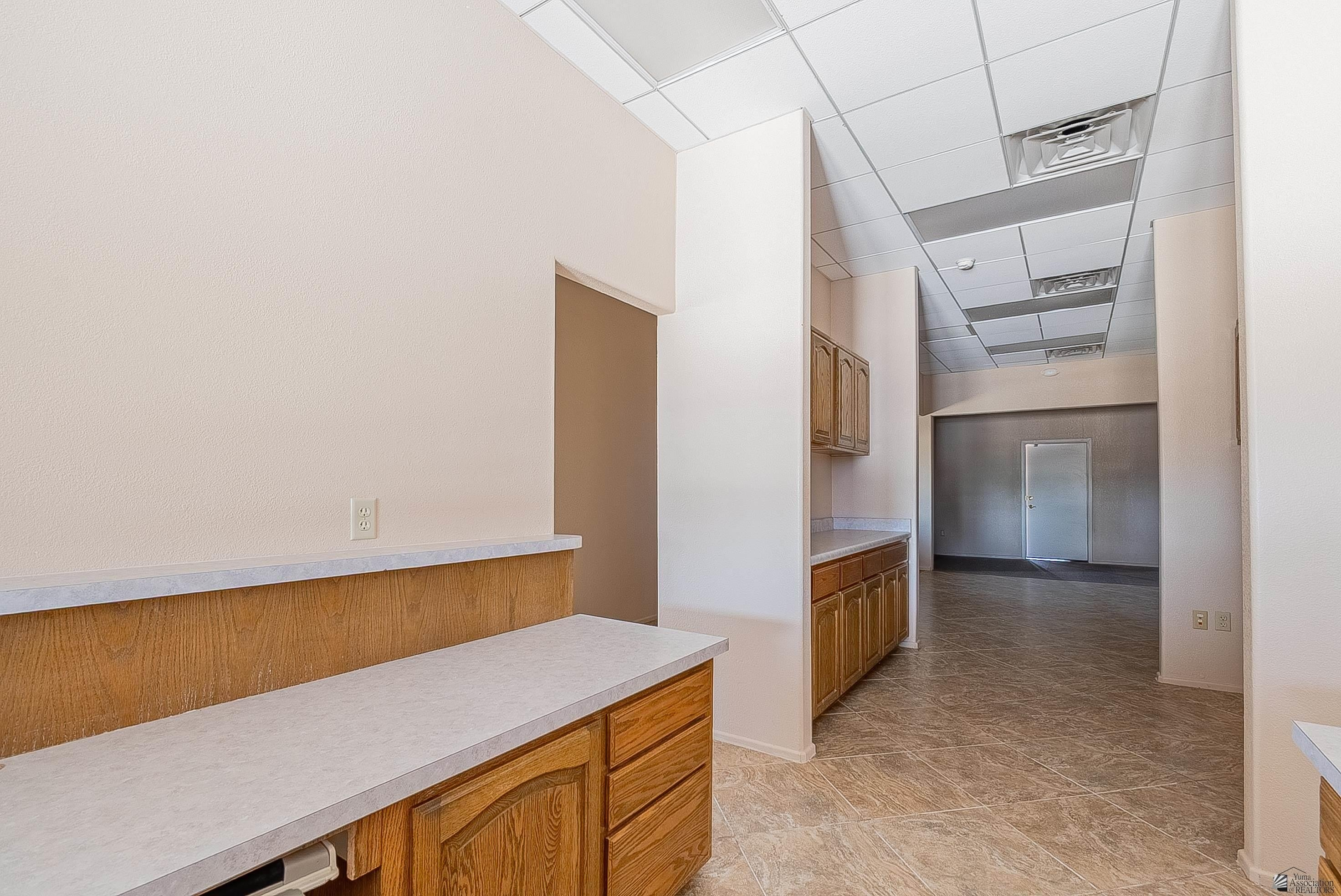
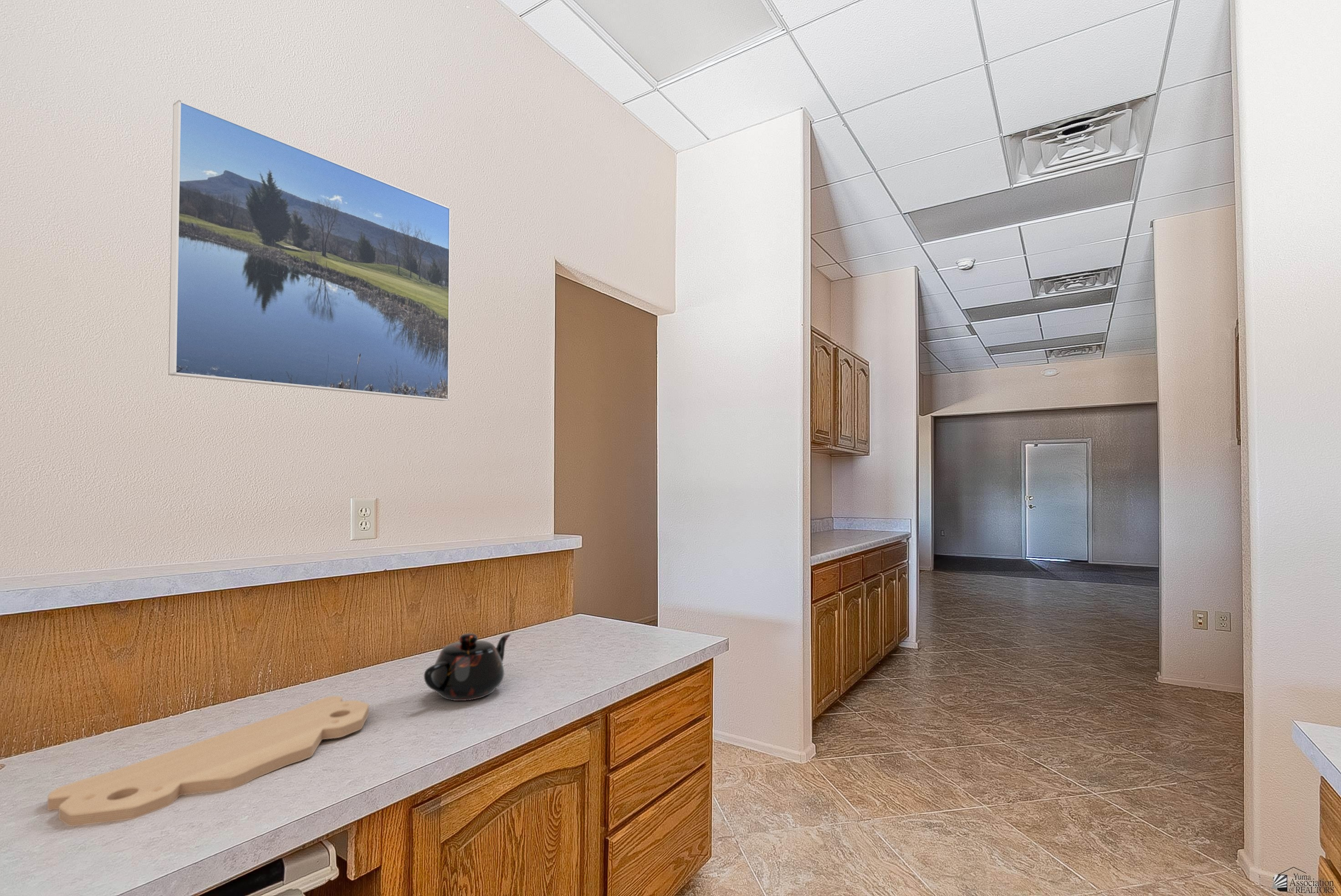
+ cutting board [47,696,369,826]
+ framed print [168,100,451,402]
+ teapot [424,633,511,701]
